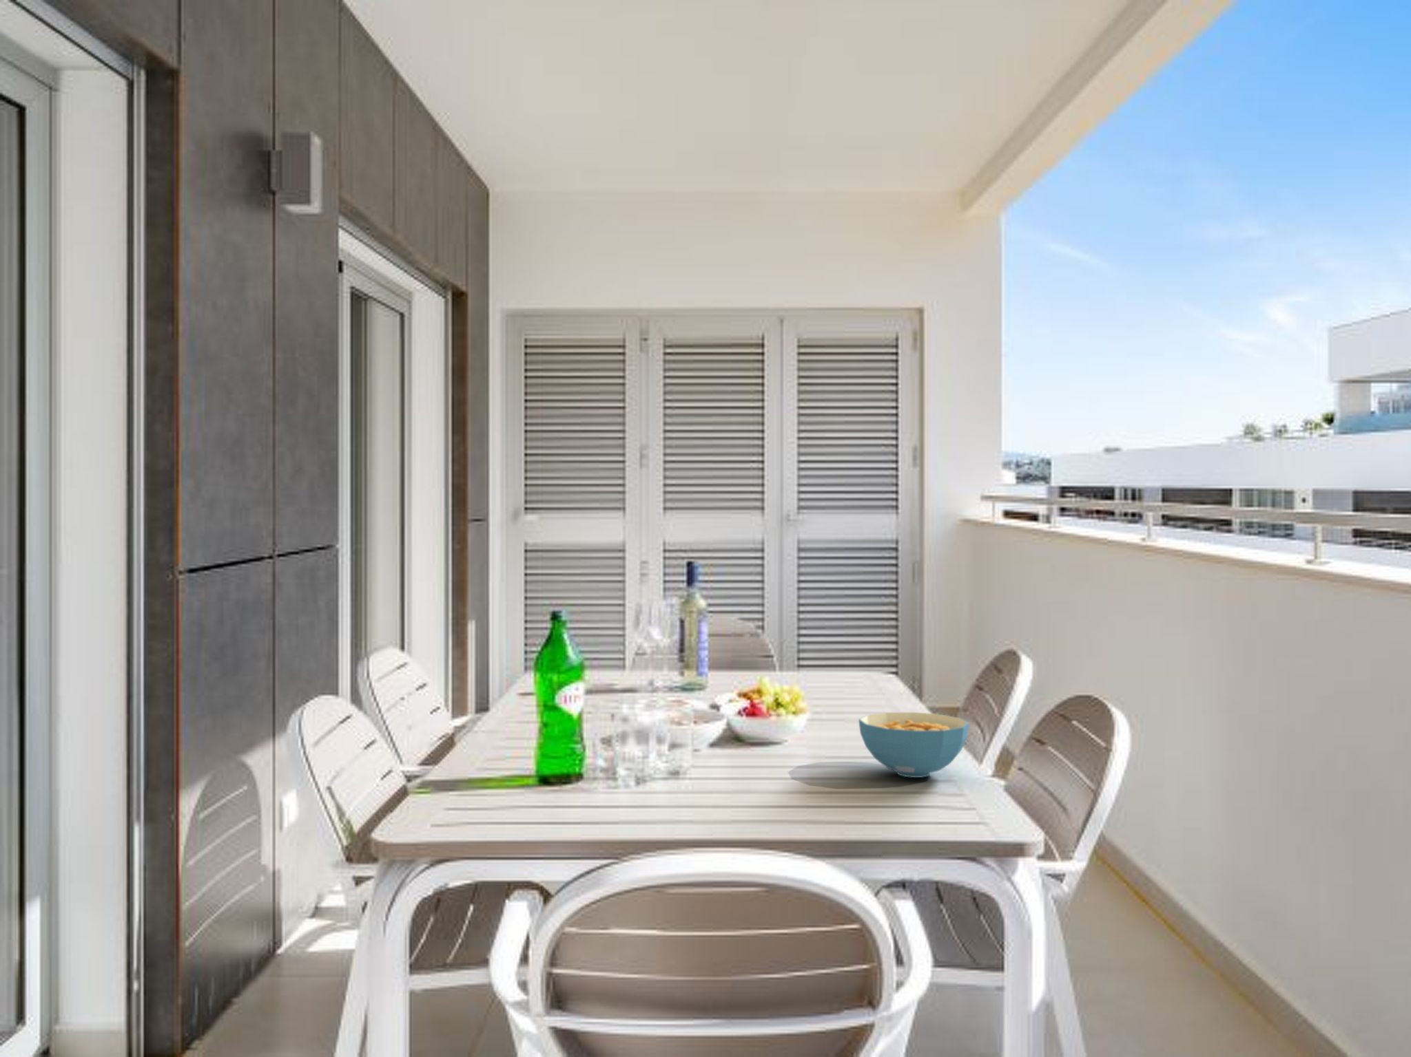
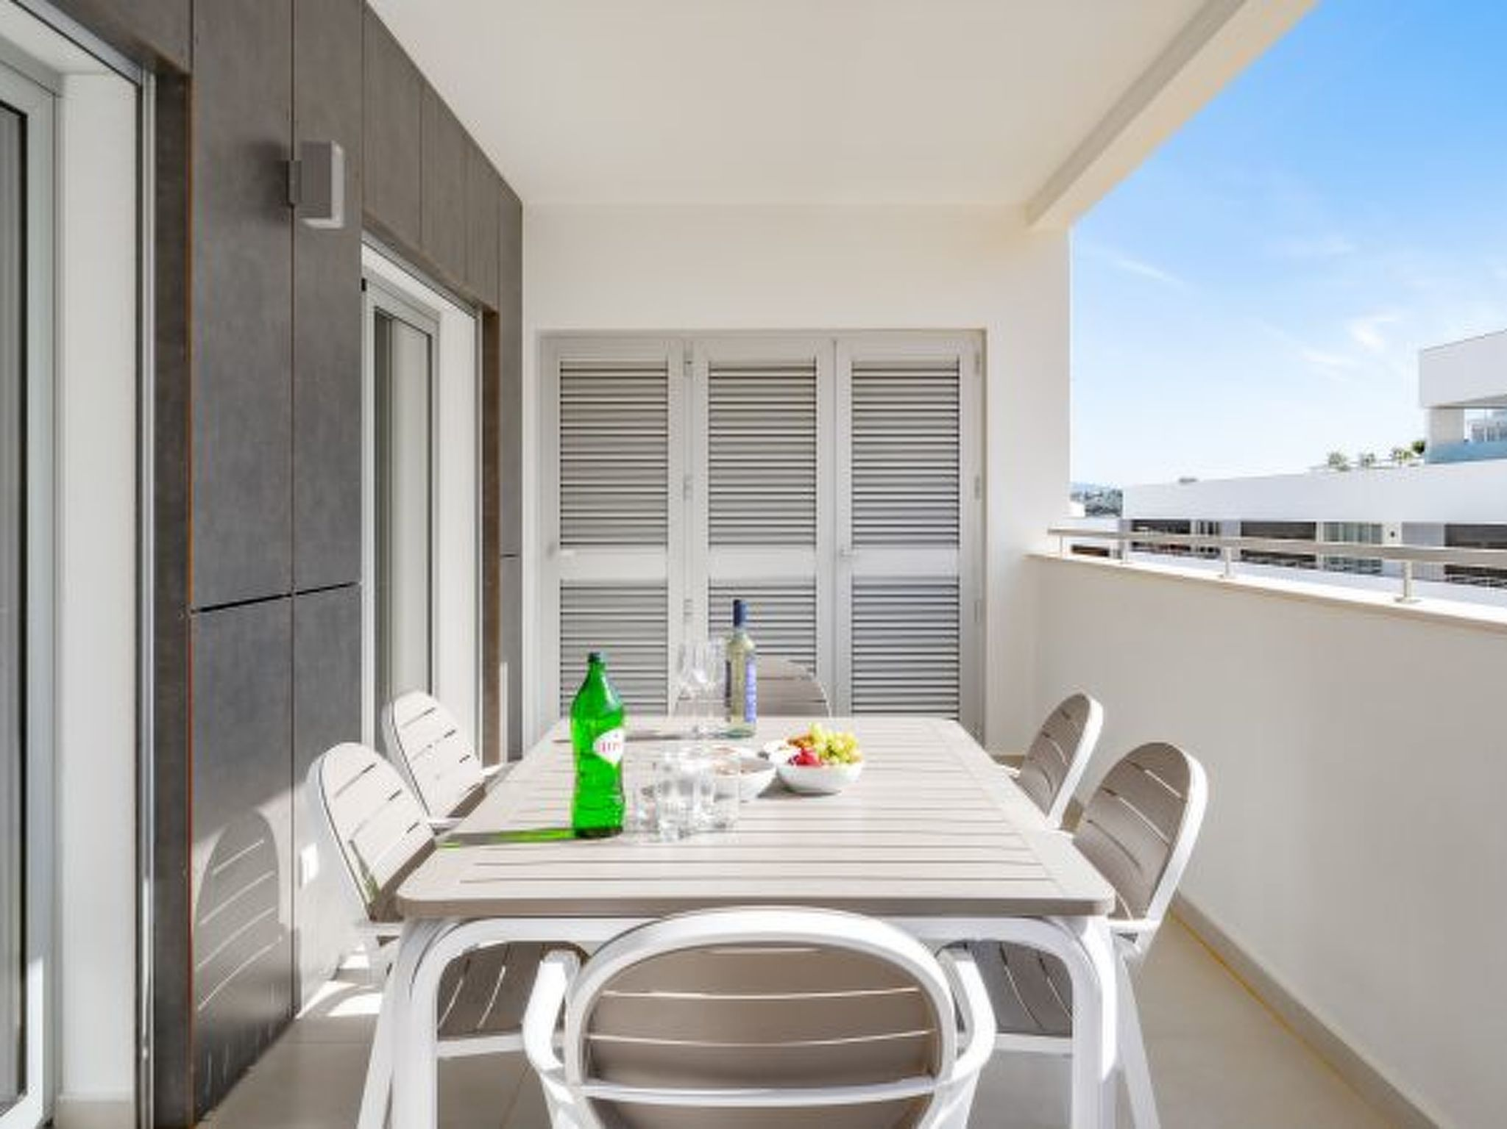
- cereal bowl [858,712,970,778]
